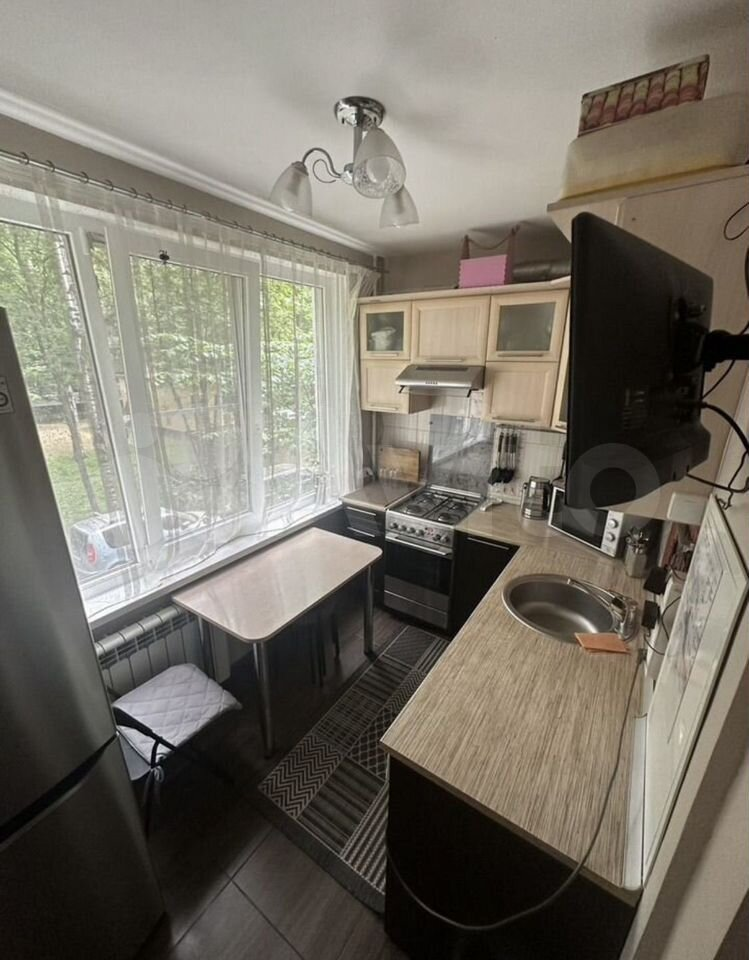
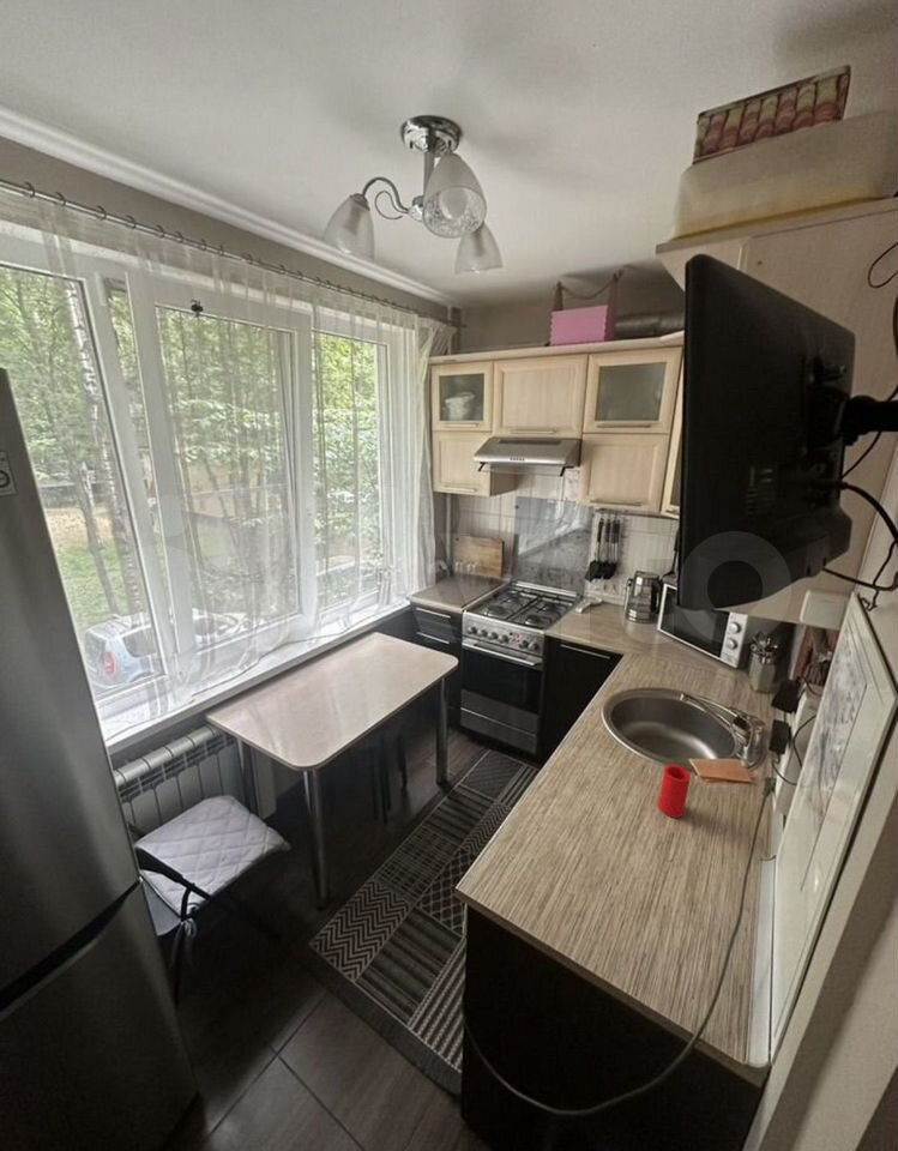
+ cup [657,764,692,819]
